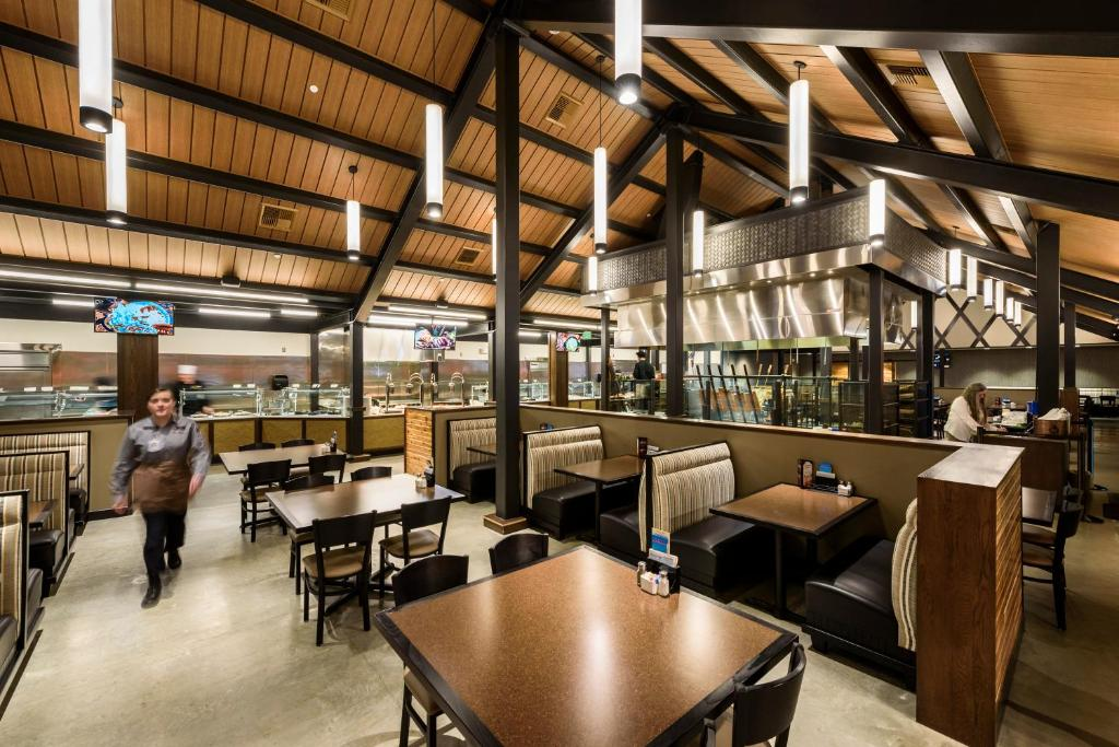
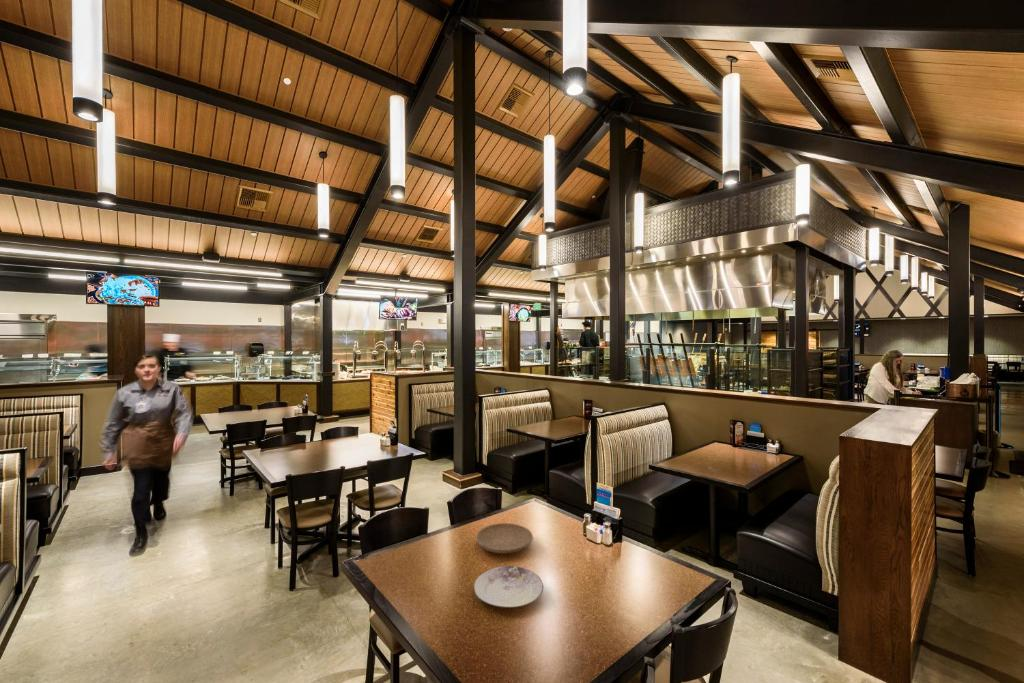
+ plate [475,522,534,554]
+ plate [473,565,544,609]
